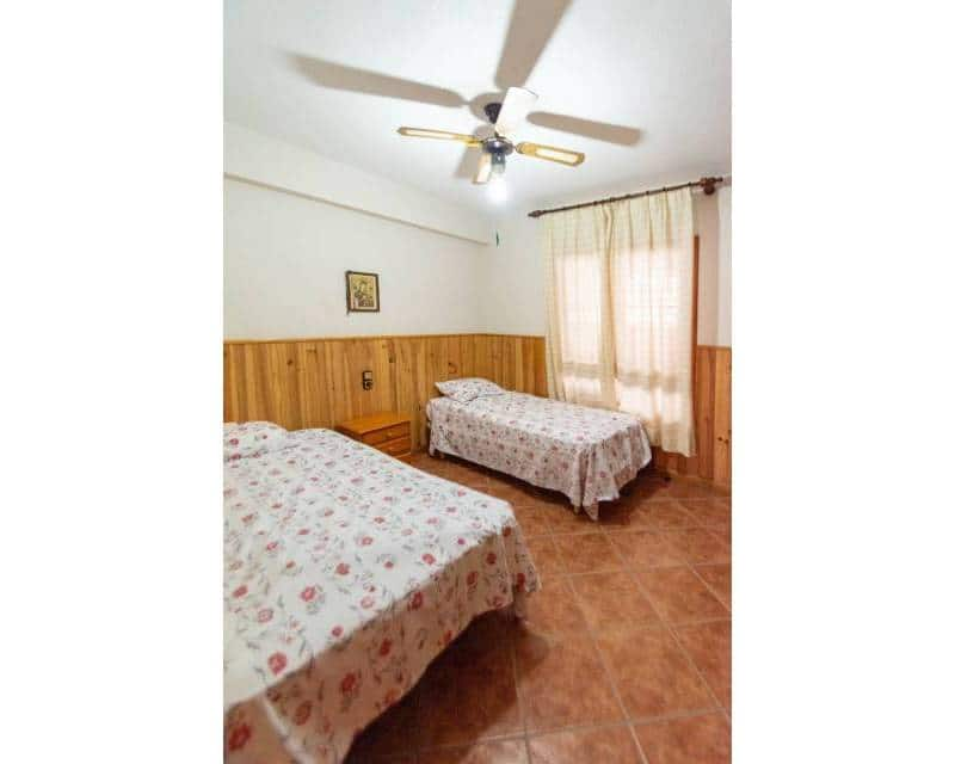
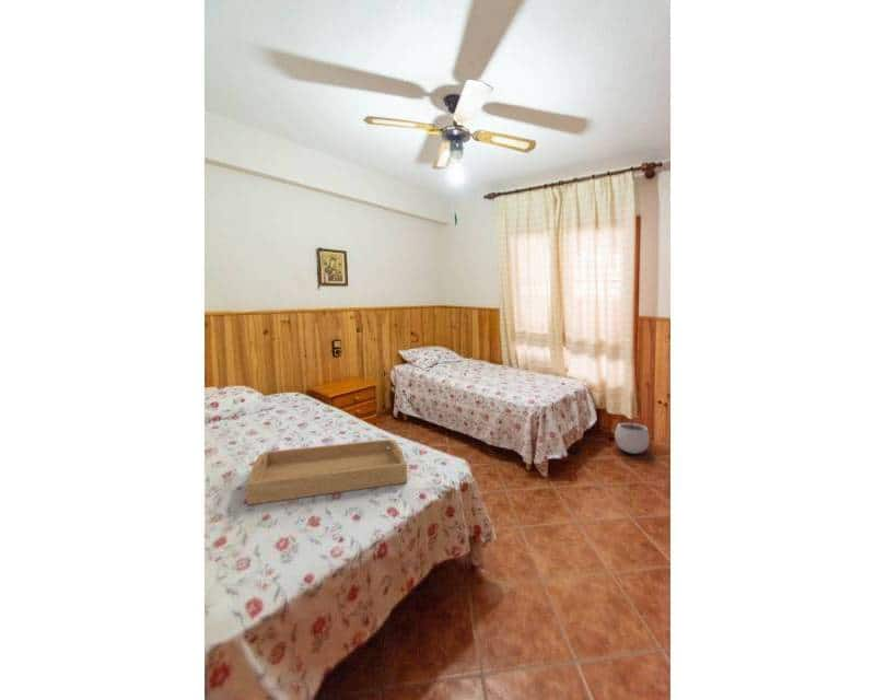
+ serving tray [245,438,408,506]
+ plant pot [614,415,651,455]
